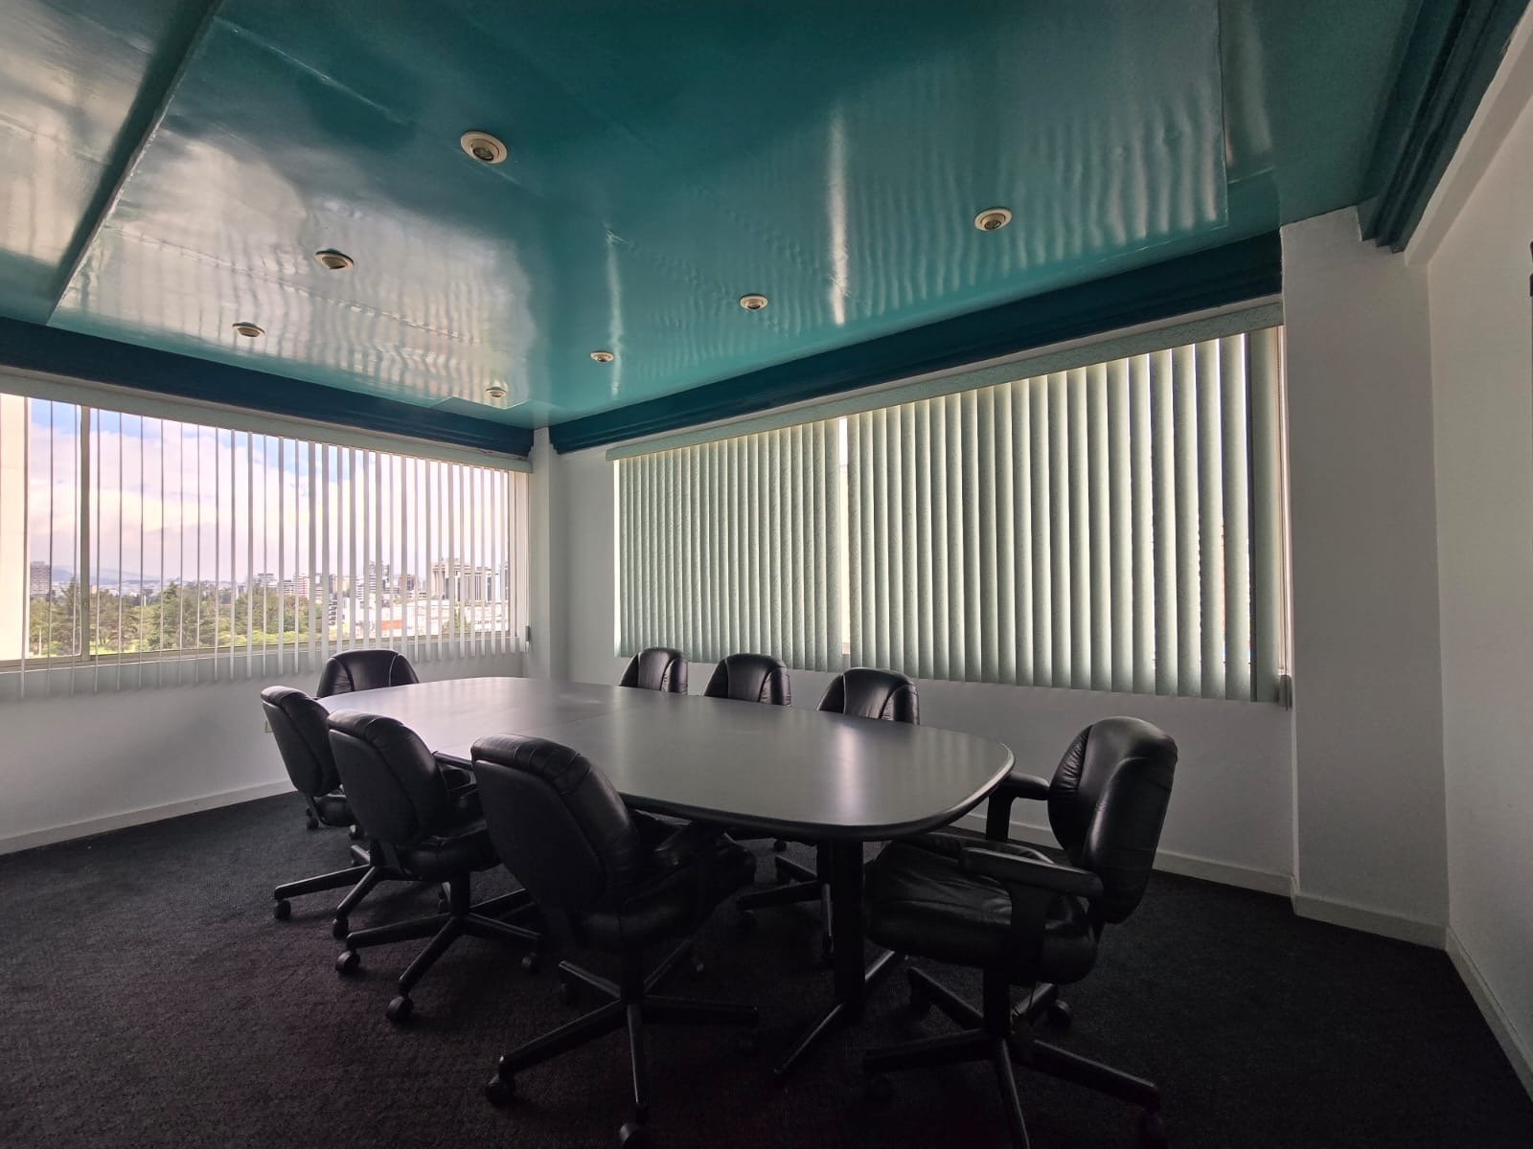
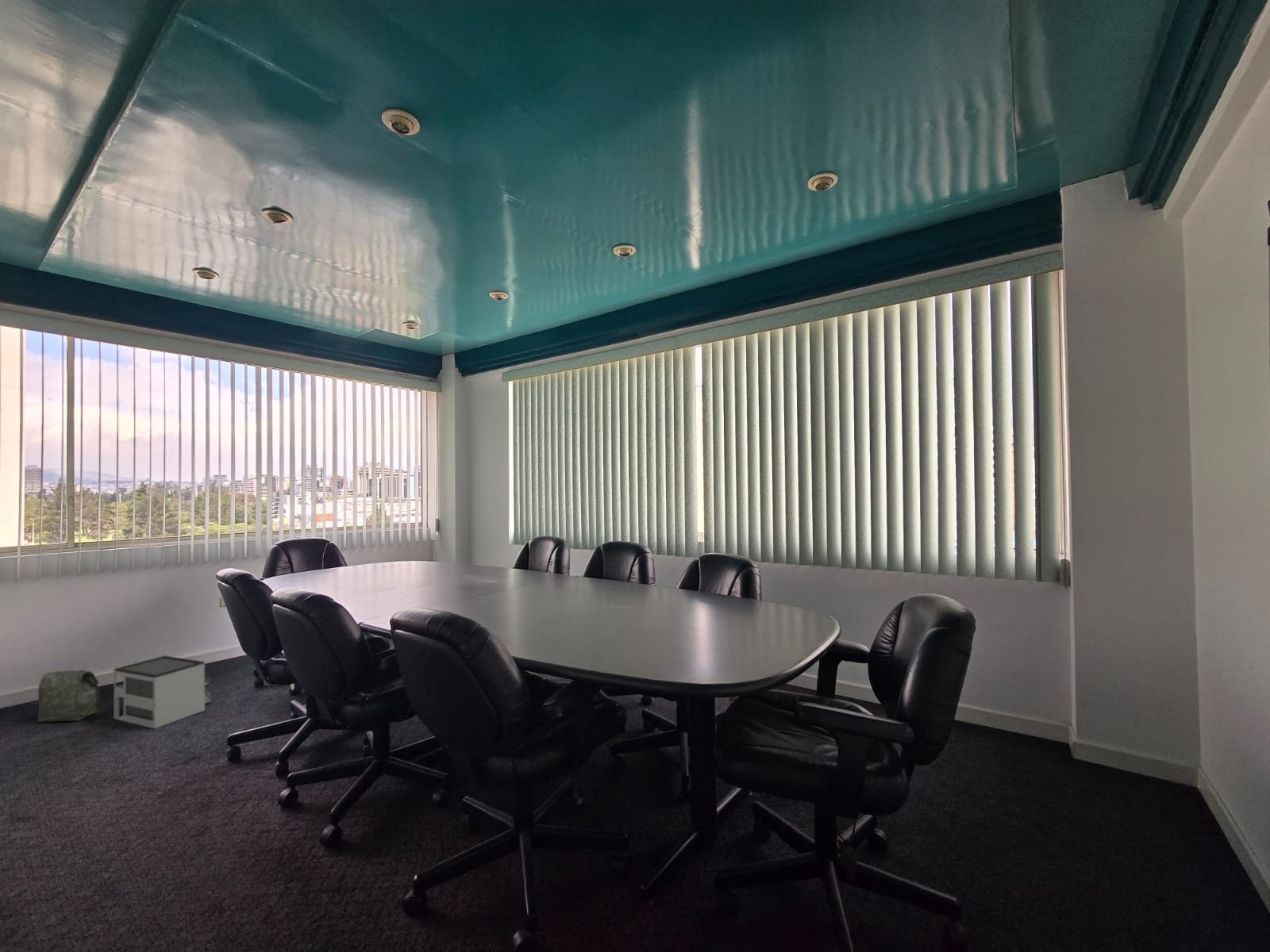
+ bag [37,669,100,723]
+ architectural model [114,655,214,729]
